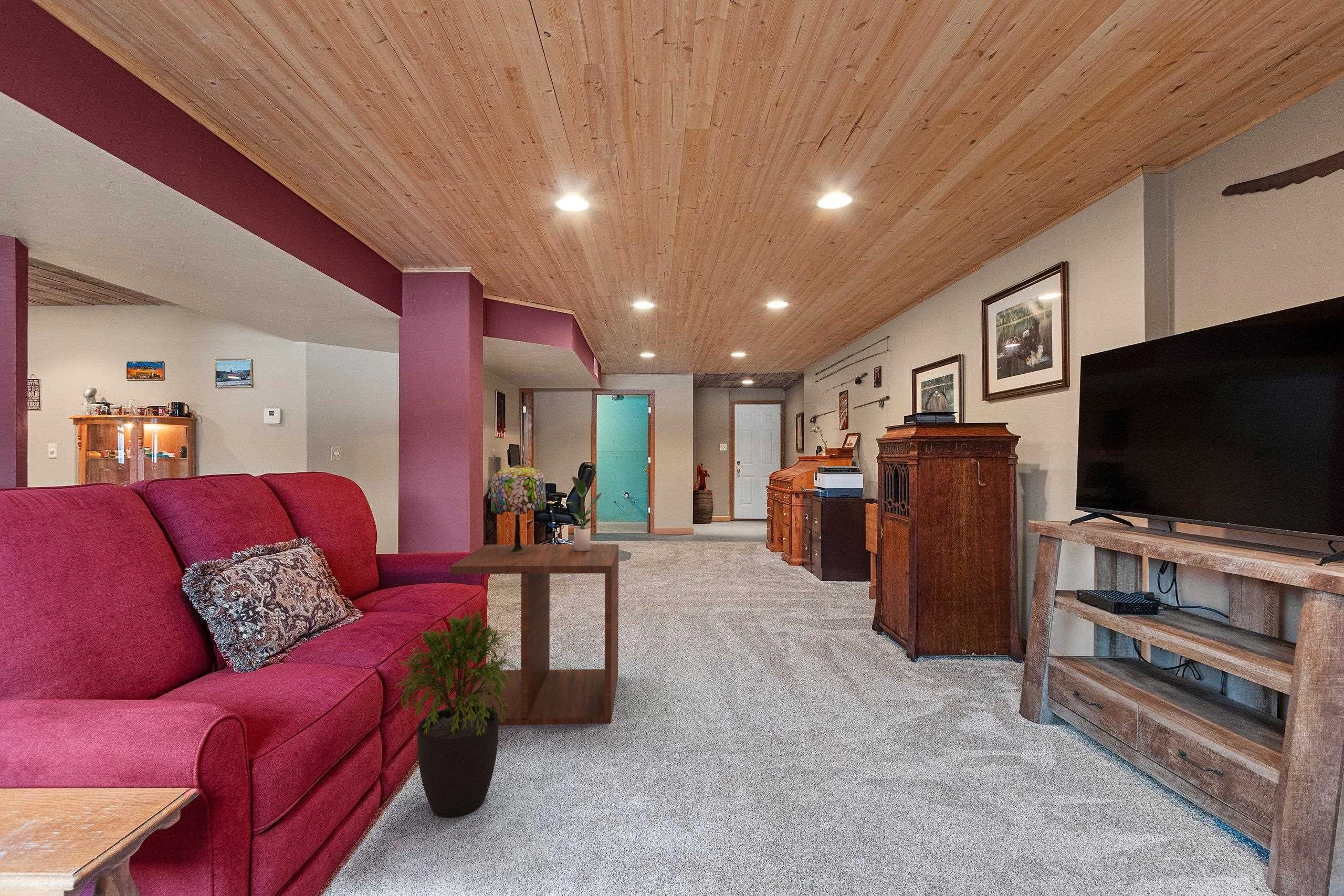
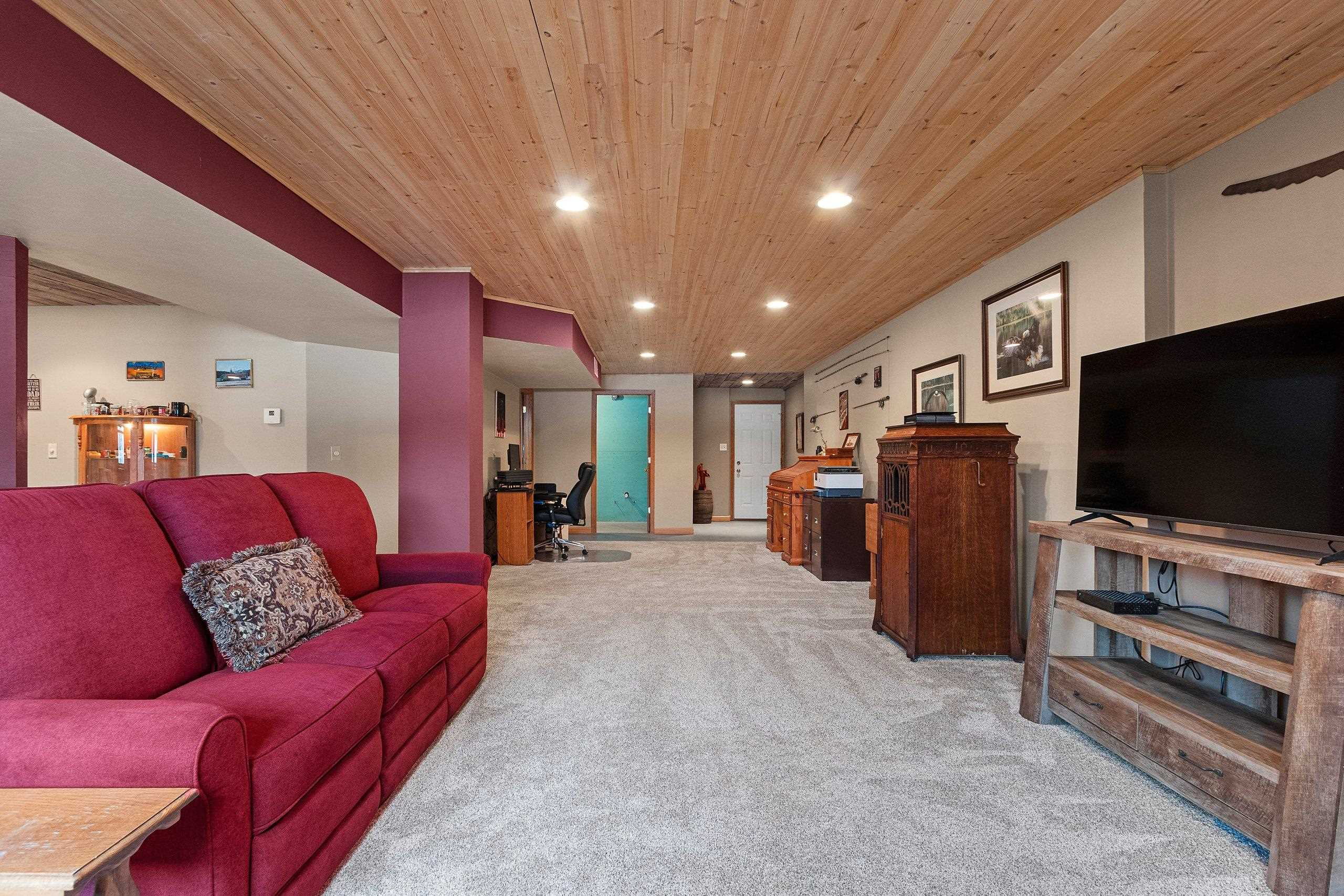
- potted plant [563,476,602,552]
- side table [449,544,619,726]
- table lamp [490,464,547,553]
- potted plant [394,610,518,818]
